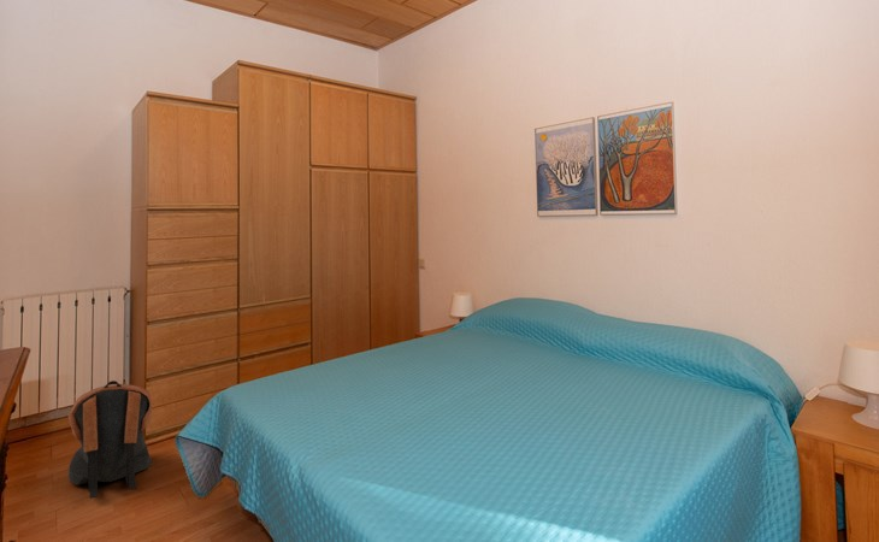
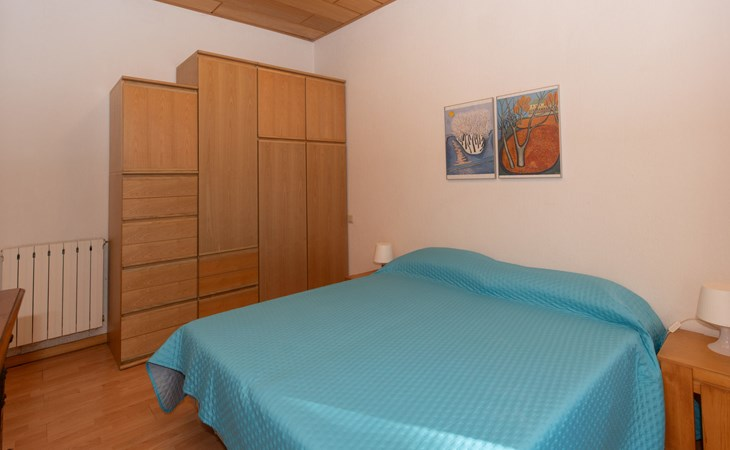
- backpack [67,379,154,499]
